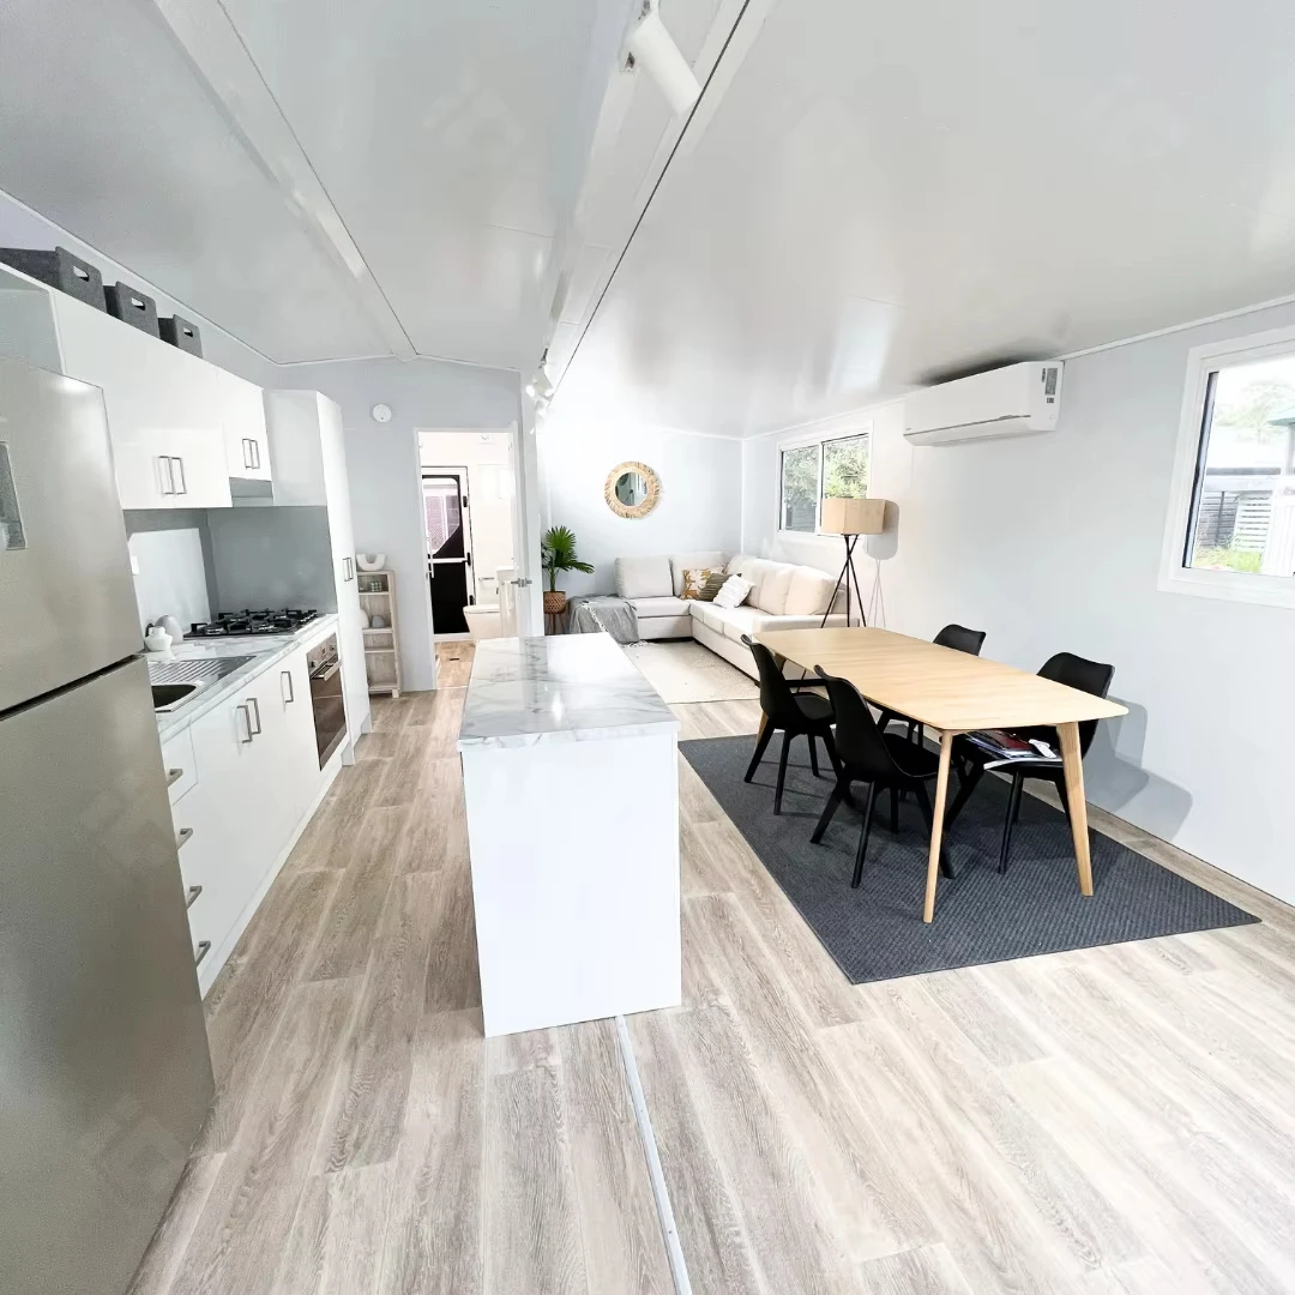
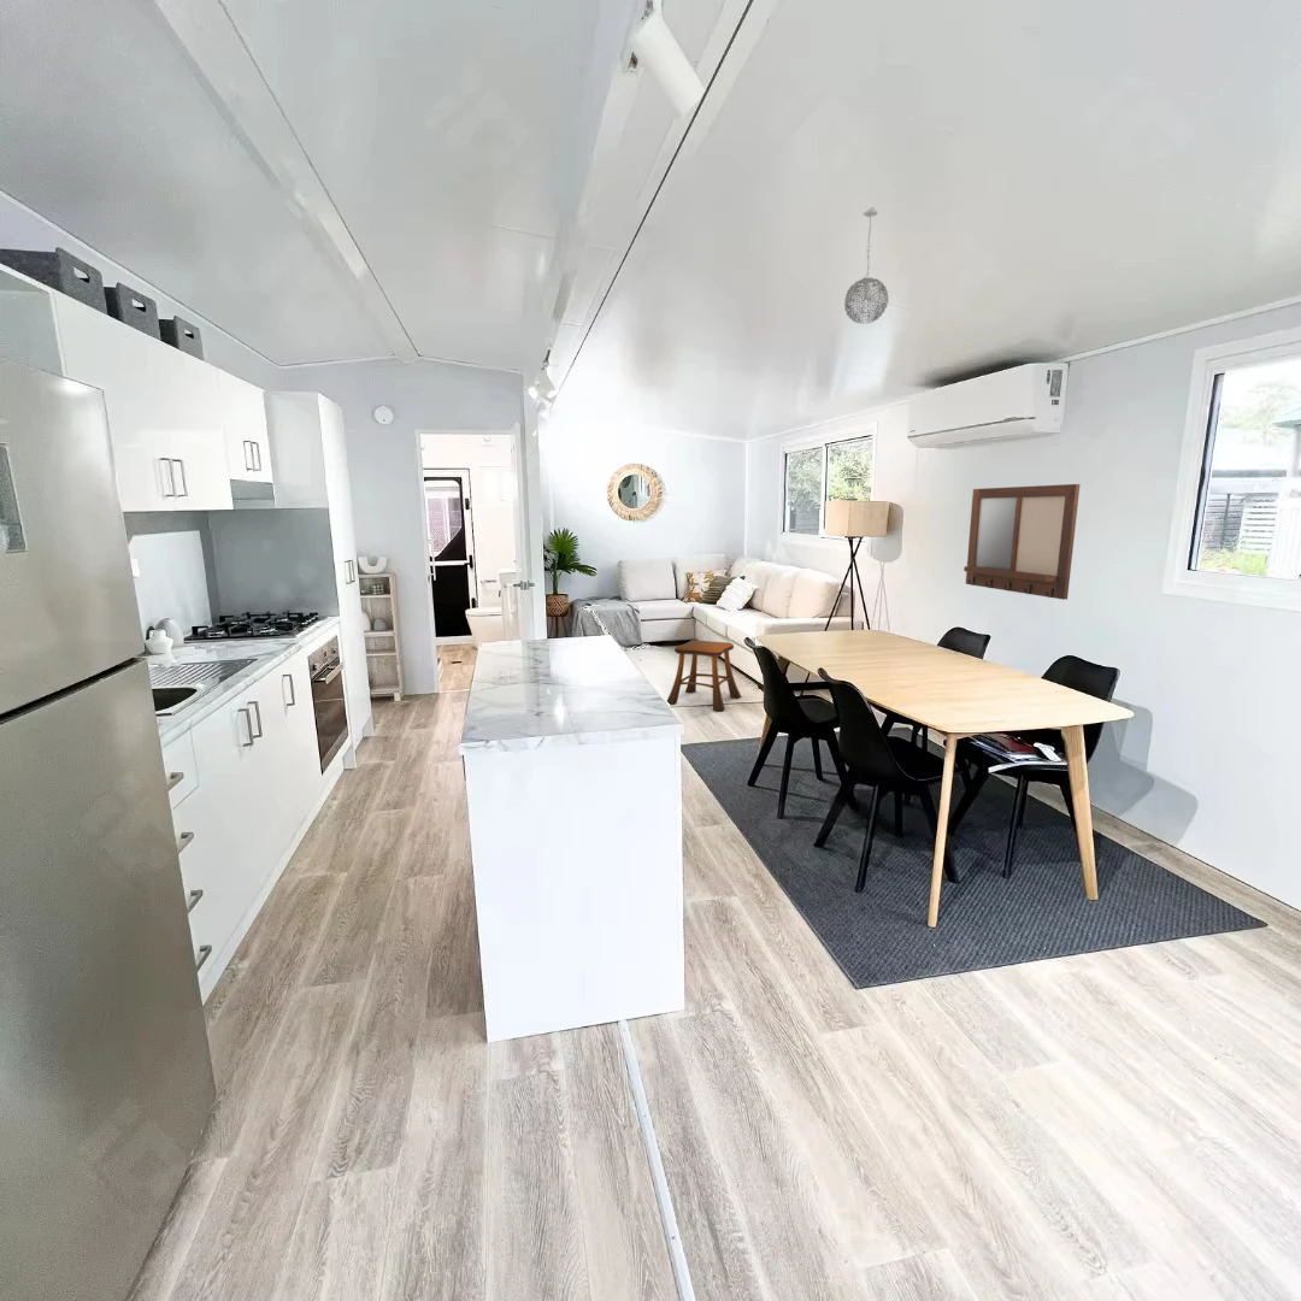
+ stool [666,638,742,712]
+ pendant light [843,206,890,324]
+ writing board [962,483,1081,601]
